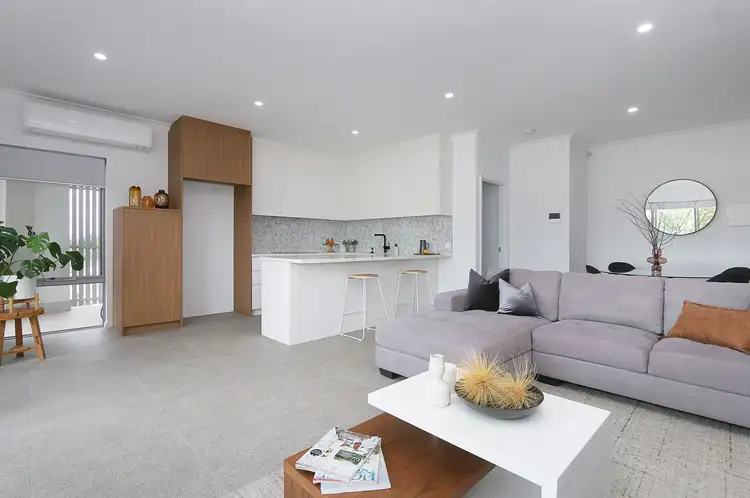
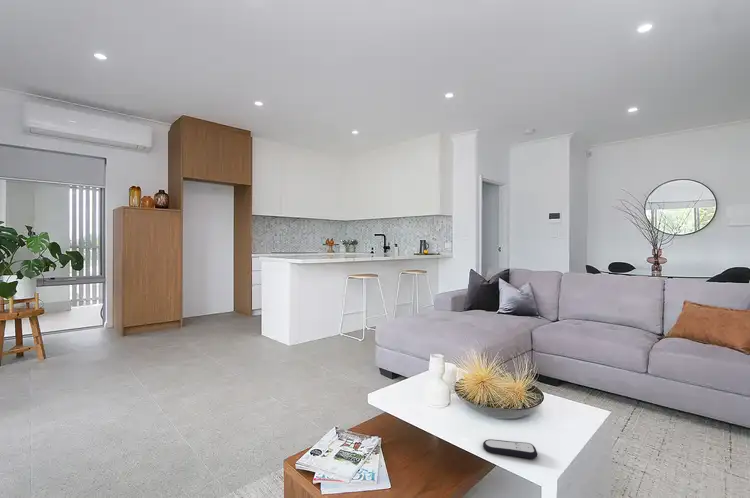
+ remote control [482,438,538,460]
